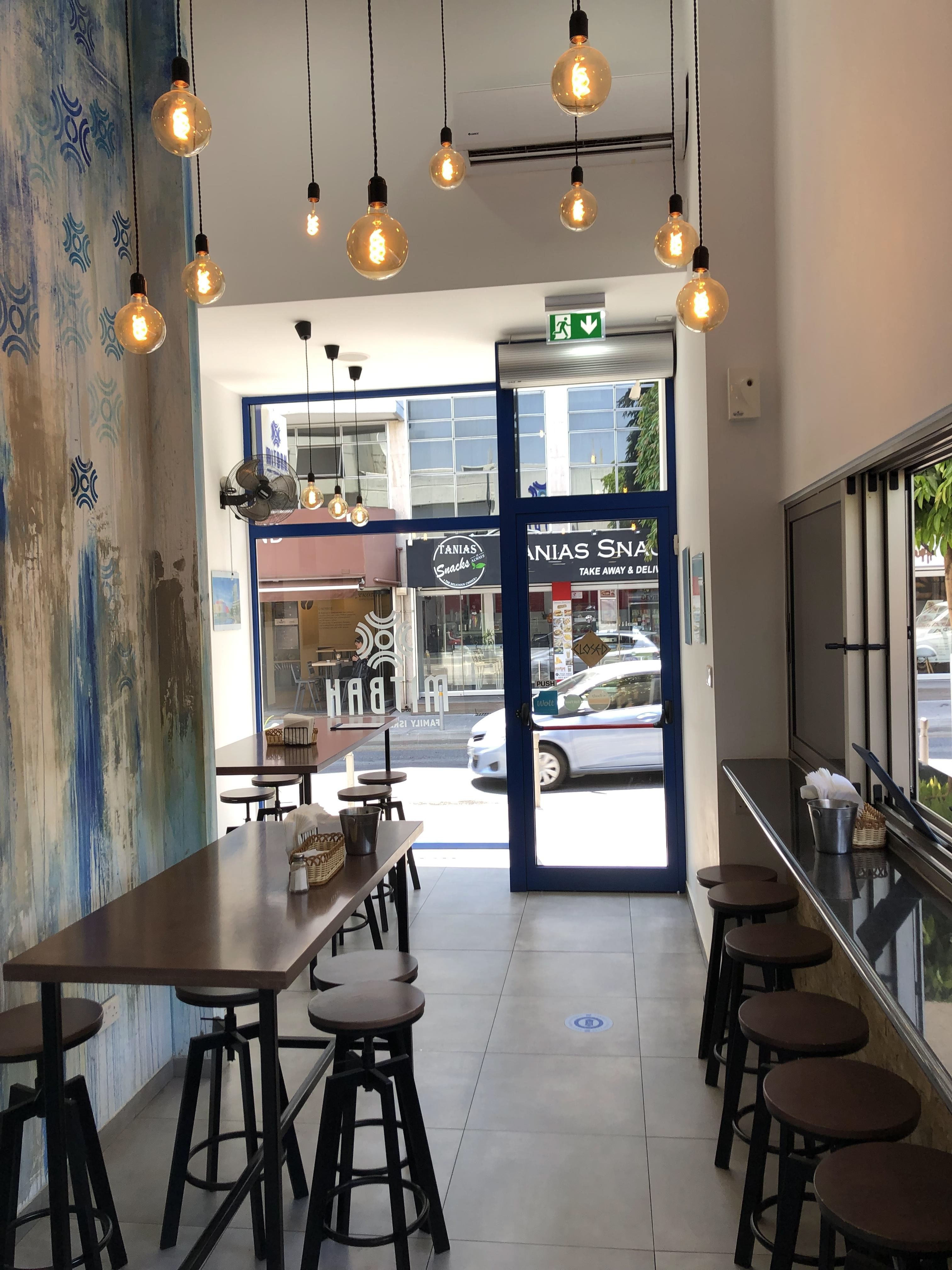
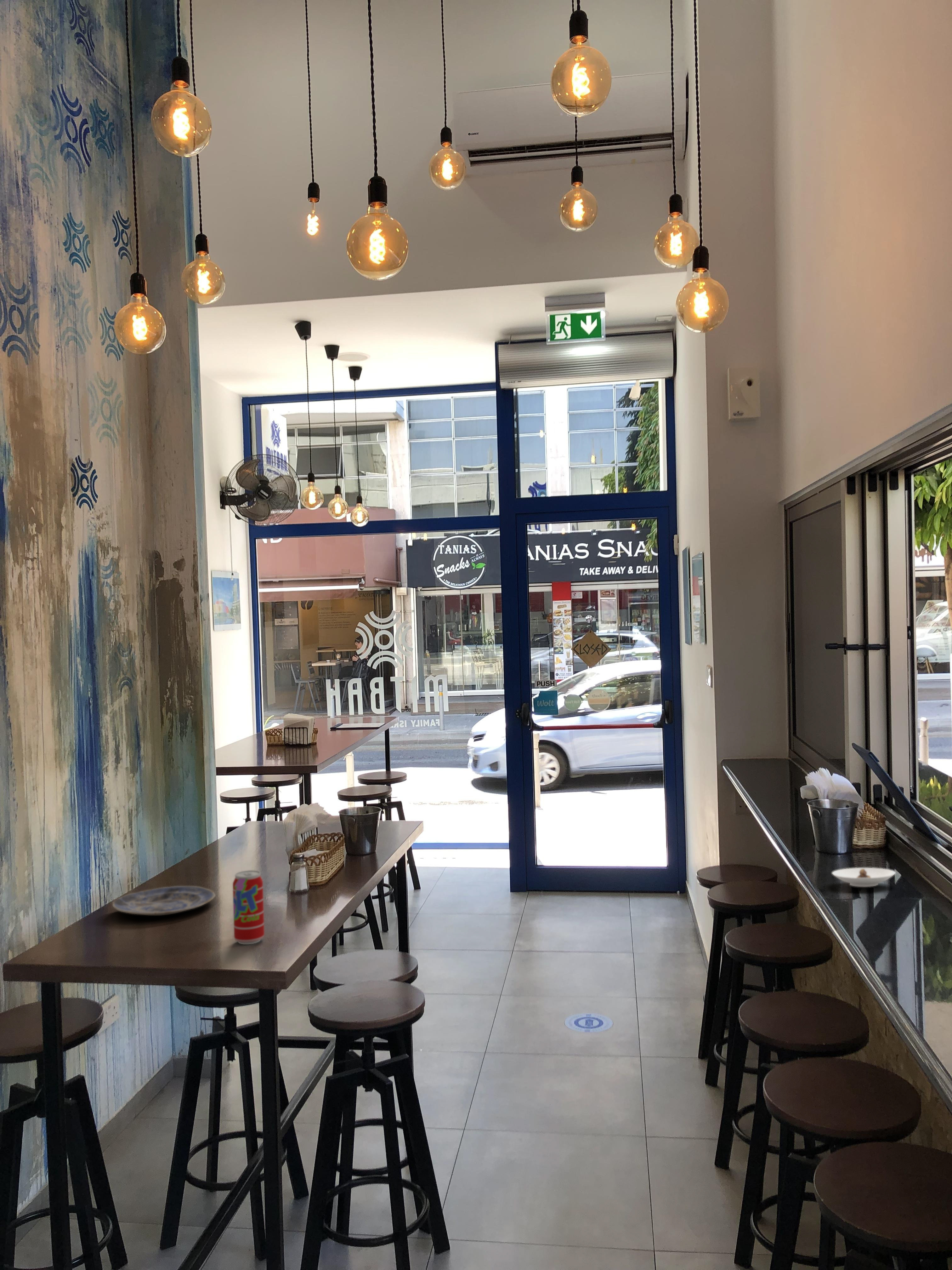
+ saucer [832,867,896,887]
+ plate [112,885,216,916]
+ beverage can [232,870,265,945]
